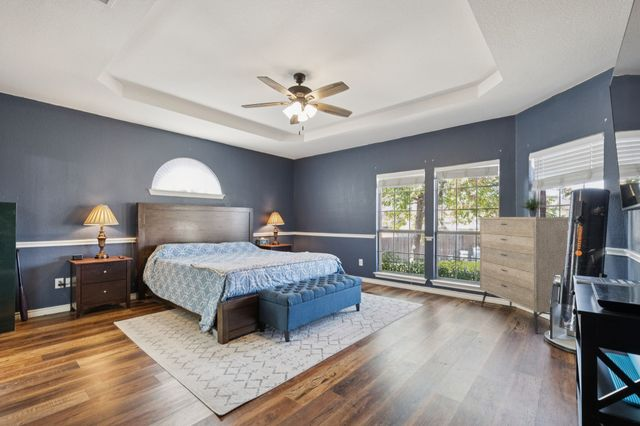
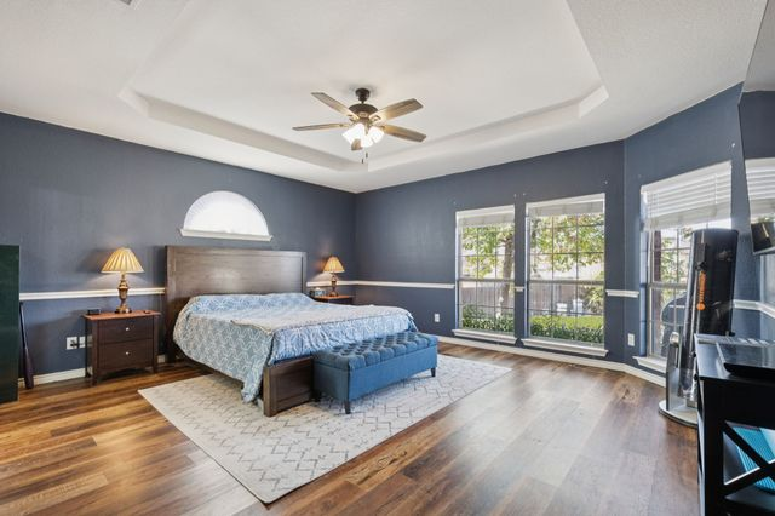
- dresser [479,216,570,335]
- potted plant [516,191,549,217]
